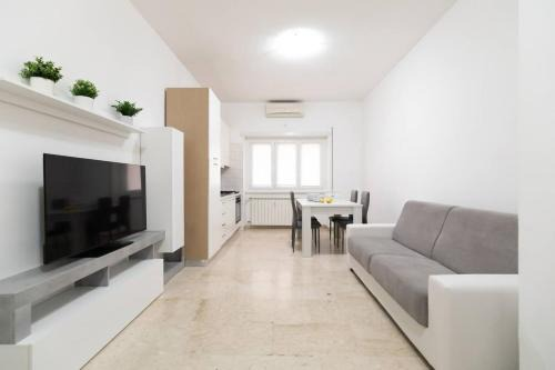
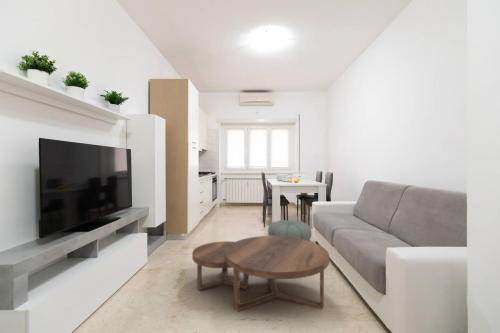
+ coffee table [191,235,330,313]
+ pouf [267,219,313,241]
